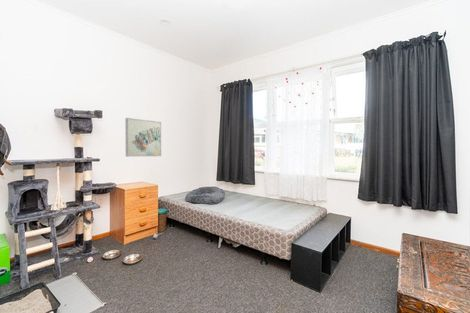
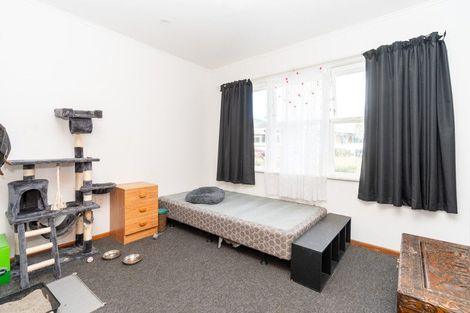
- wall art [125,117,162,158]
